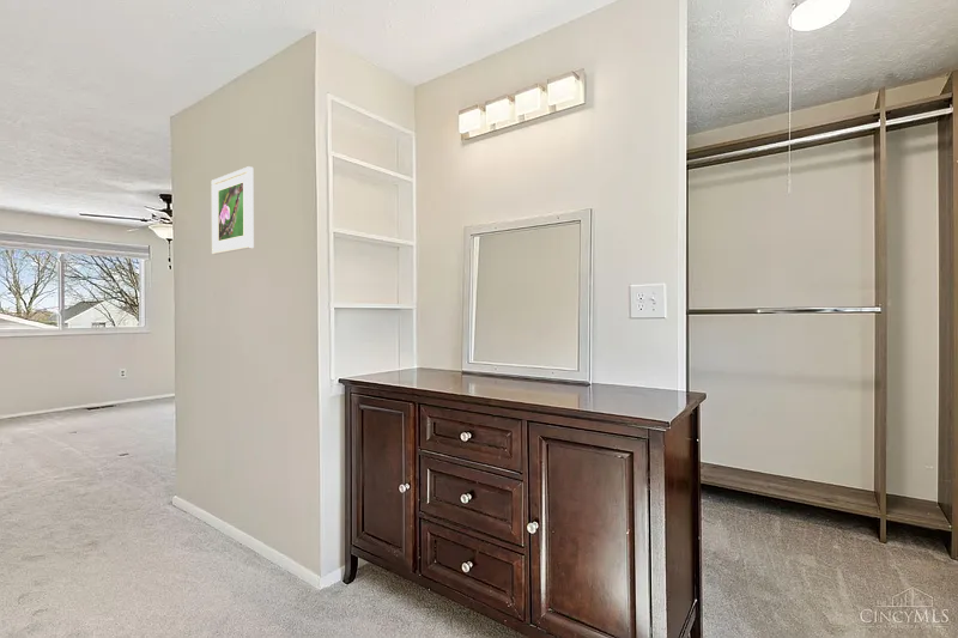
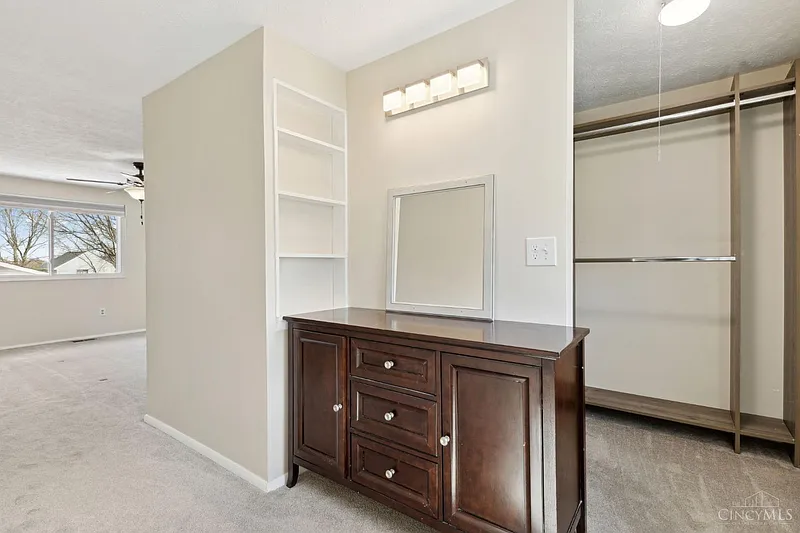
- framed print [211,165,255,256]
